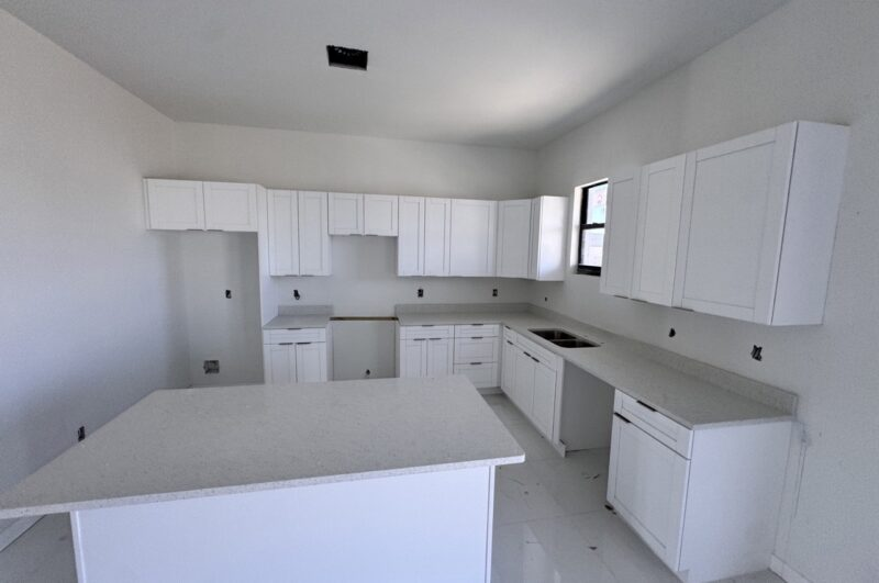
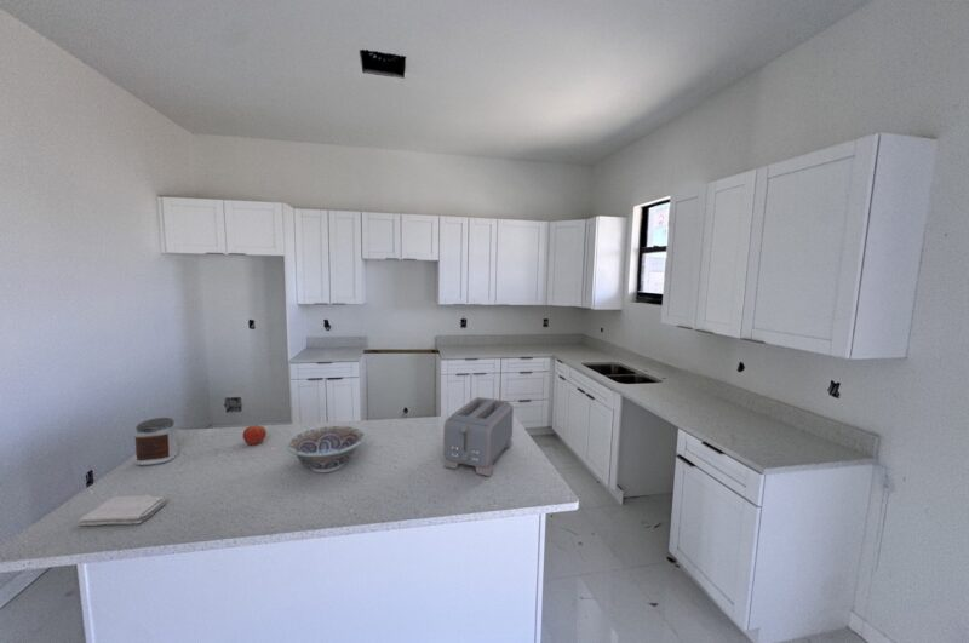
+ toaster [442,396,515,477]
+ decorative bowl [286,425,366,473]
+ washcloth [76,494,168,527]
+ jar [133,417,180,466]
+ apple [242,424,268,446]
